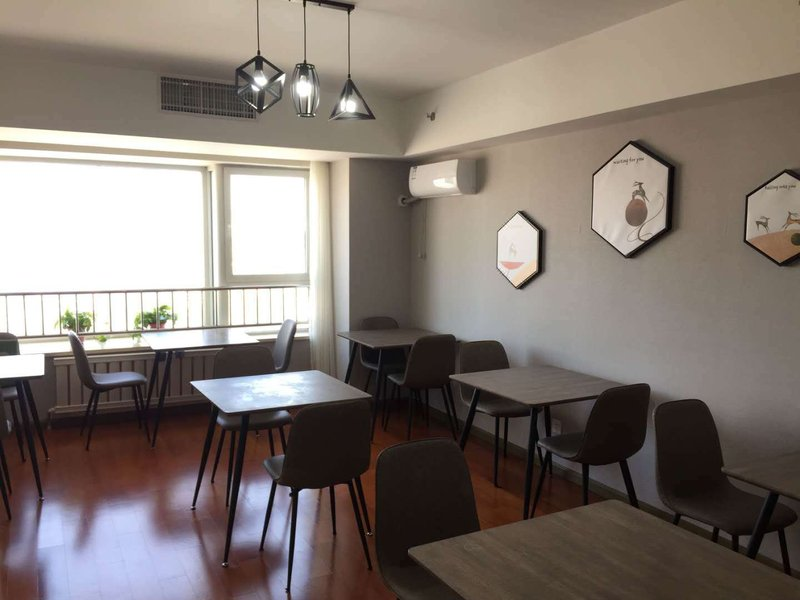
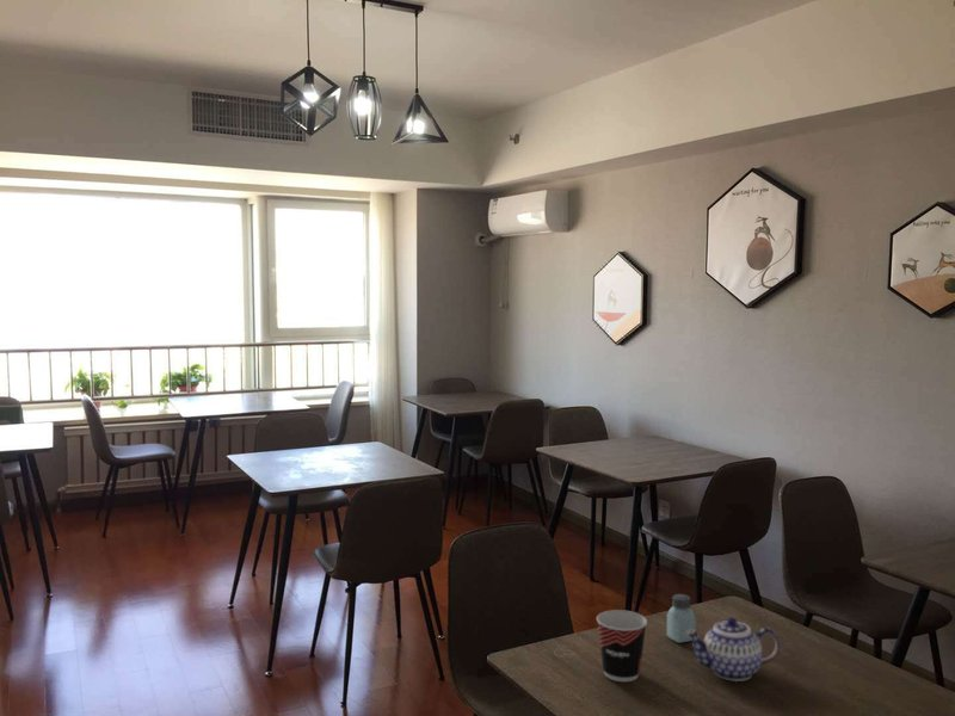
+ teapot [686,616,781,683]
+ saltshaker [666,593,697,644]
+ cup [596,609,648,683]
